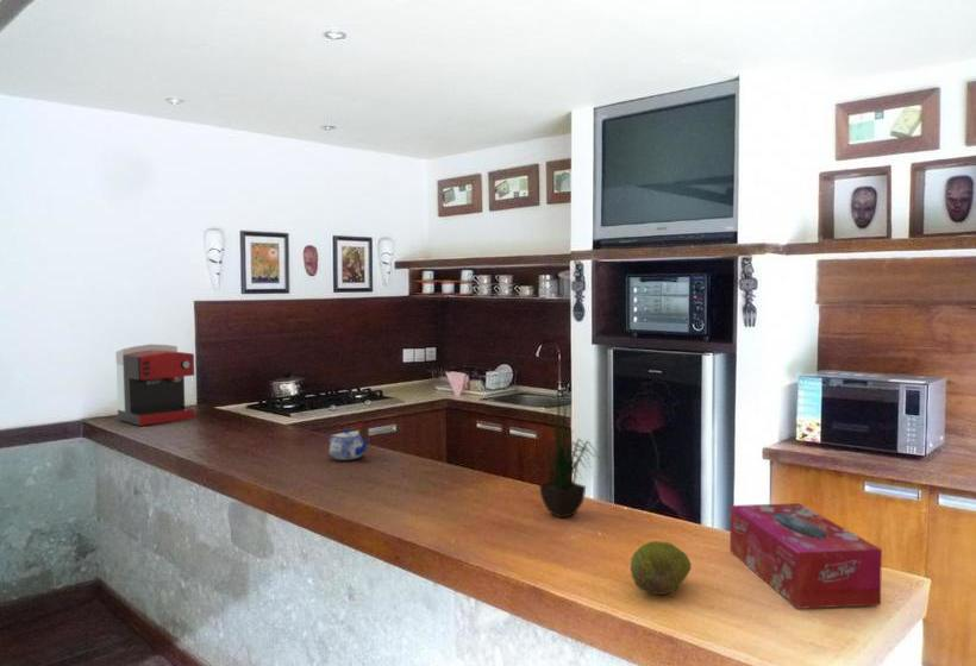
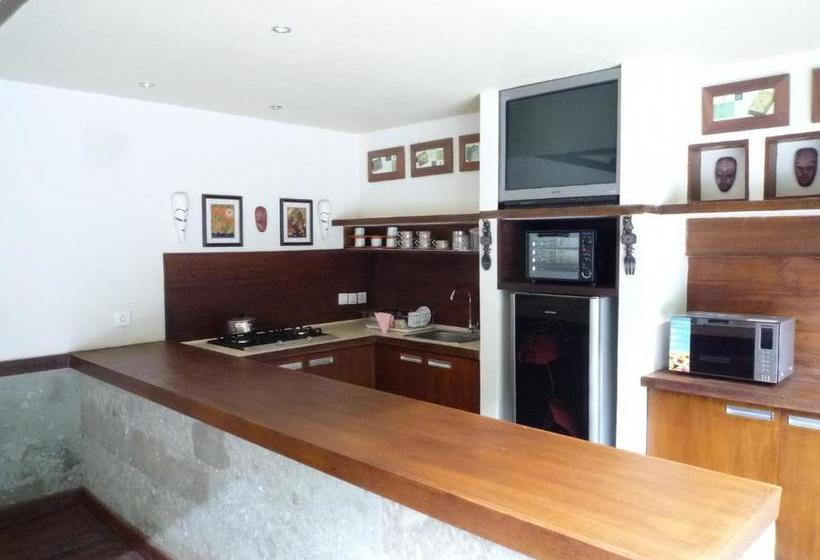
- fruit [630,540,693,596]
- coffee maker [114,343,196,427]
- potted plant [530,388,600,519]
- teapot [327,427,371,461]
- tissue box [728,502,883,610]
